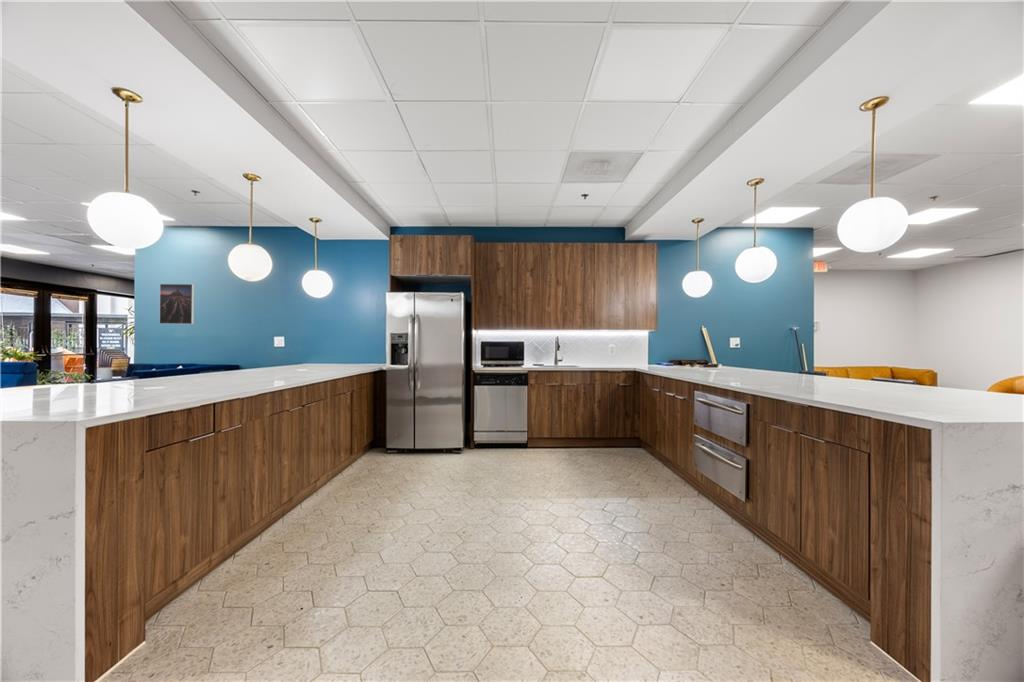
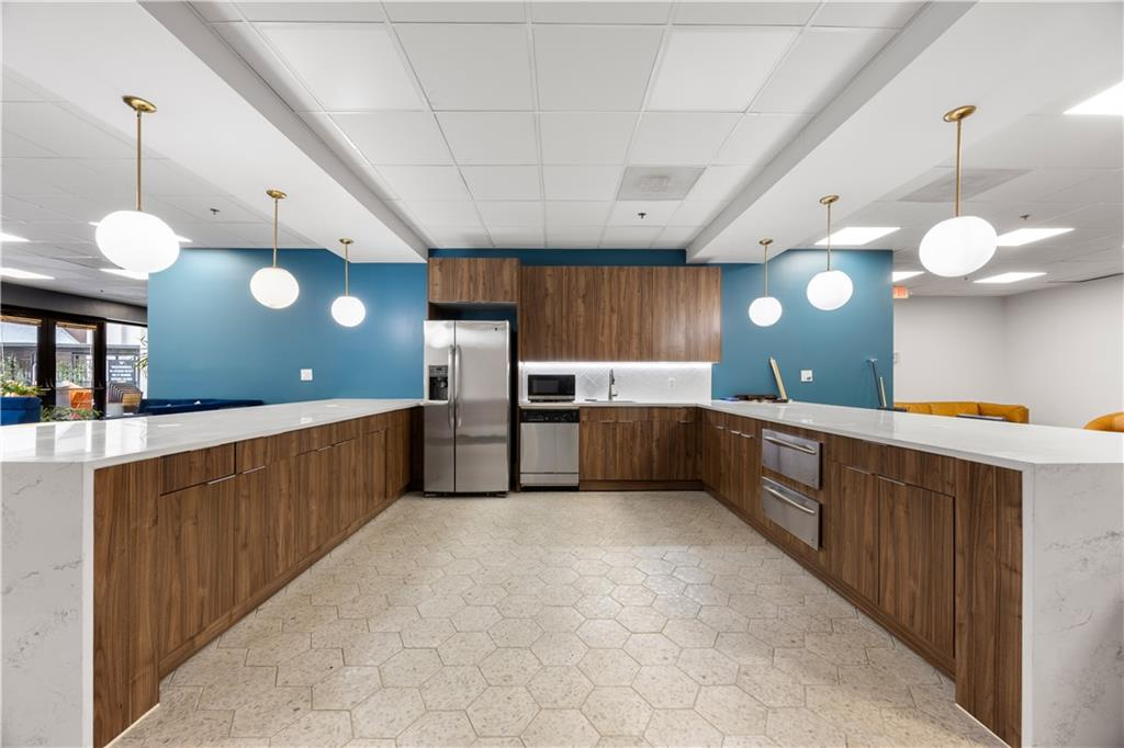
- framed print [158,283,195,325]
